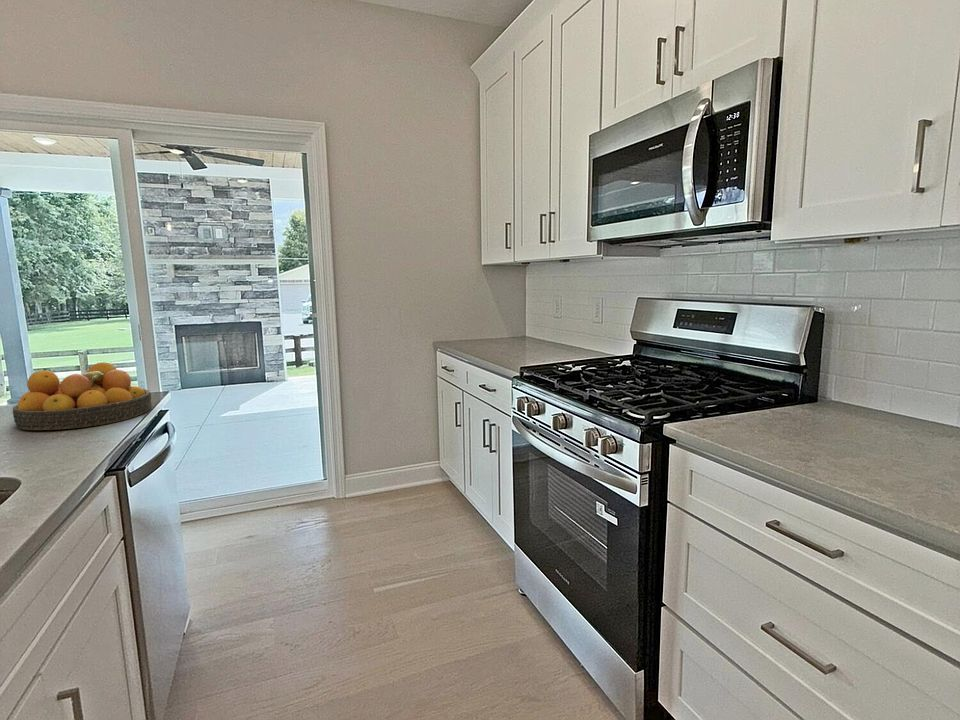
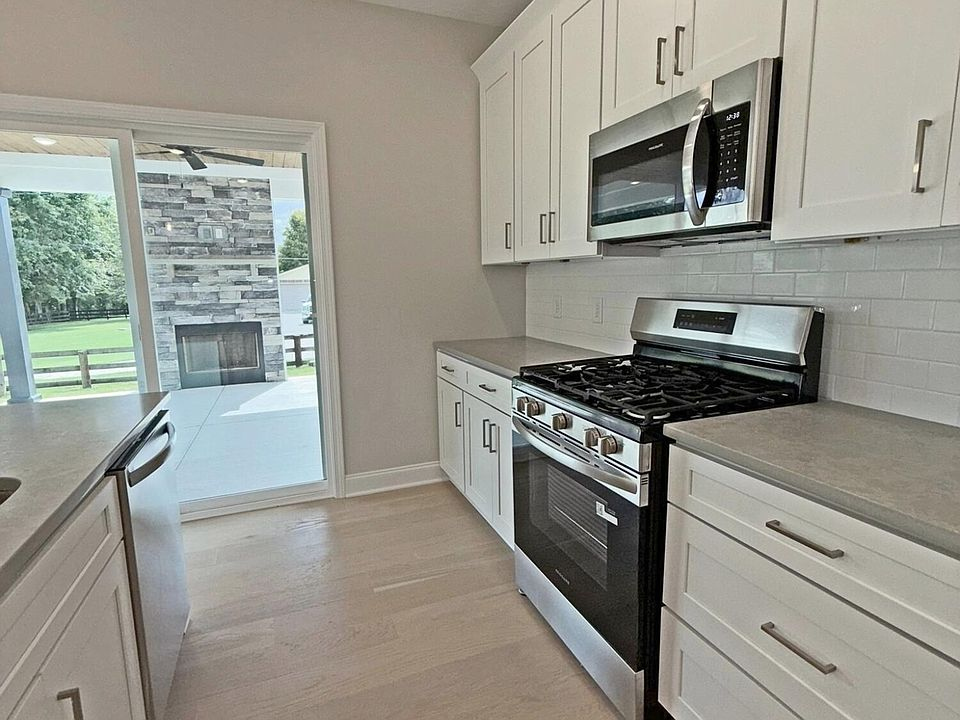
- fruit bowl [12,361,152,431]
